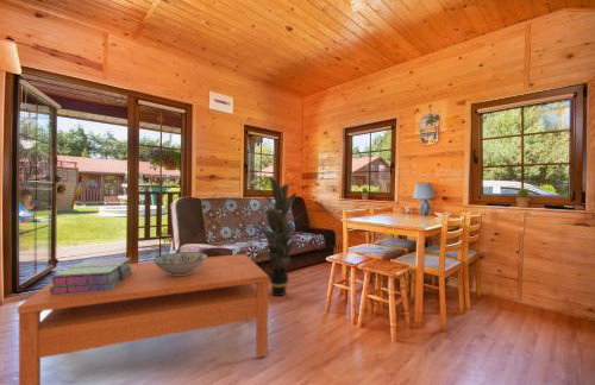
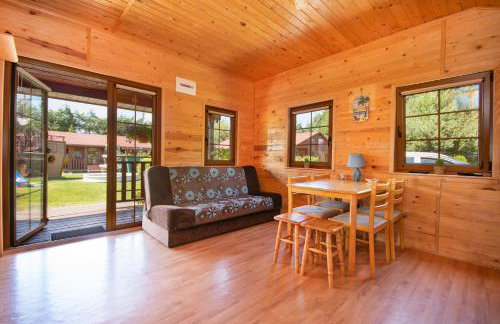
- decorative bowl [152,251,208,274]
- coffee table [17,253,270,385]
- indoor plant [242,175,312,297]
- stack of books [49,257,132,295]
